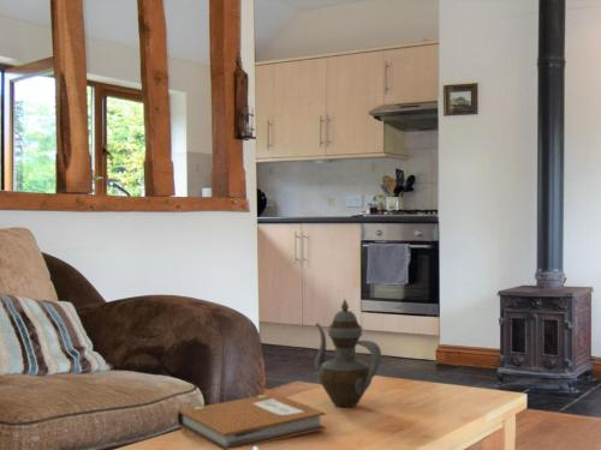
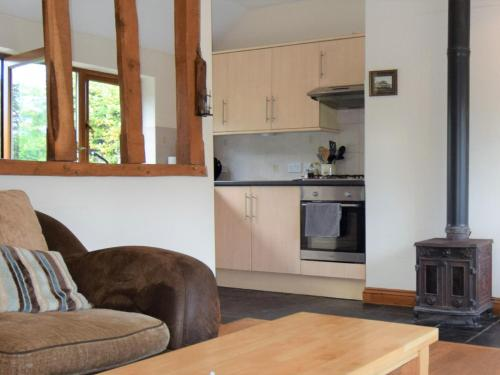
- notebook [175,392,327,450]
- teapot [314,298,382,408]
